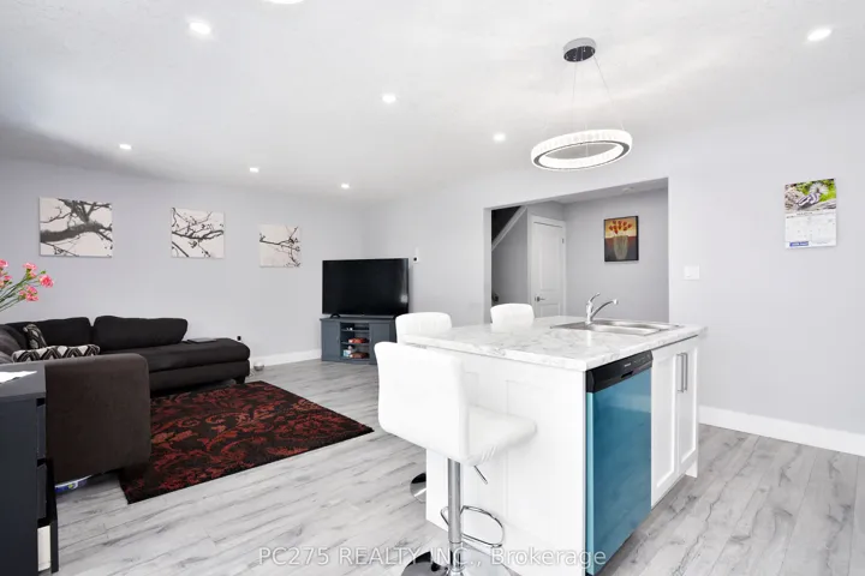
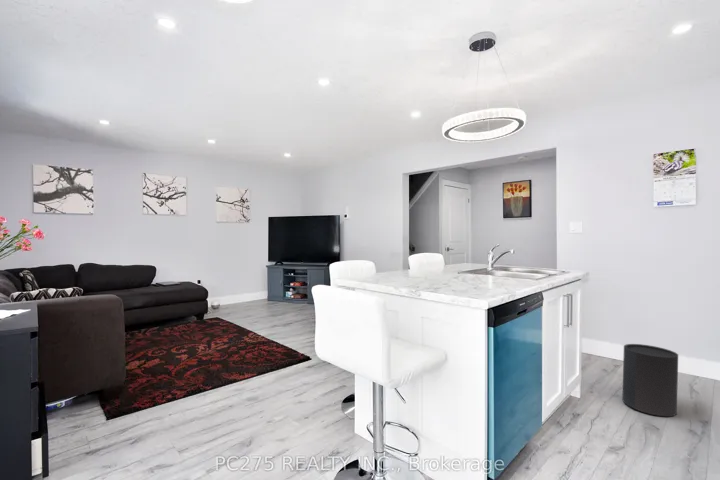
+ trash can [621,343,679,417]
